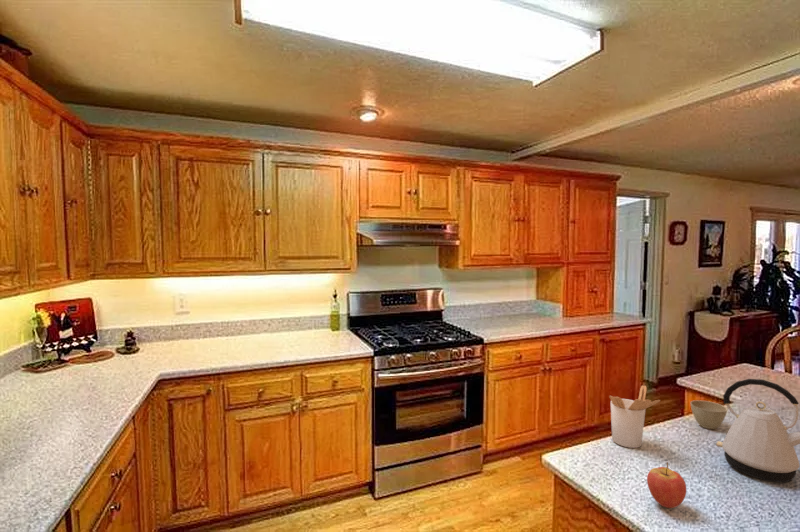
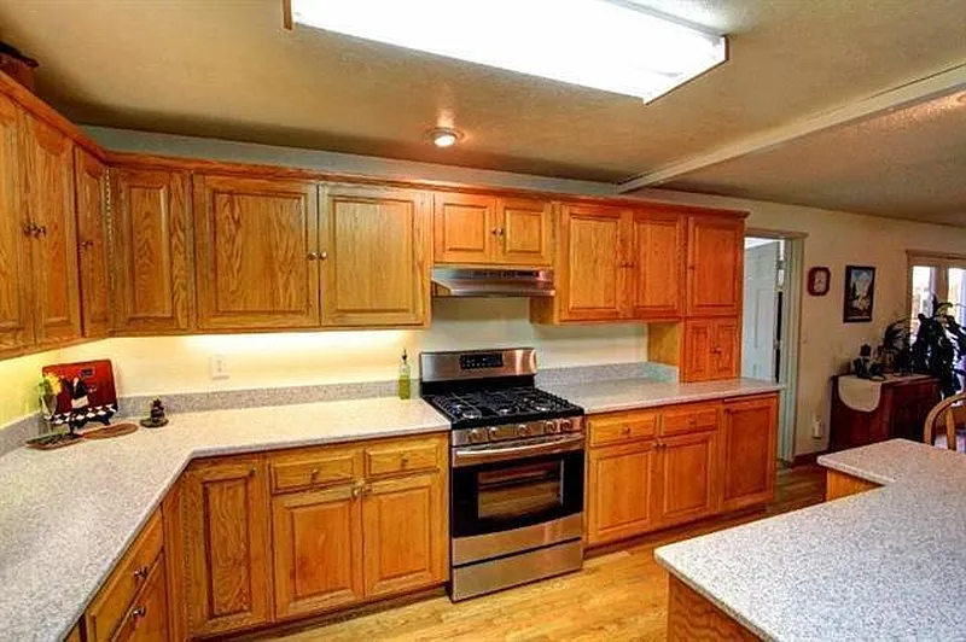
- utensil holder [608,384,661,449]
- flower pot [689,399,728,430]
- kettle [715,378,800,483]
- fruit [646,461,687,509]
